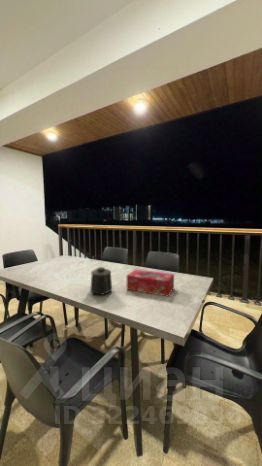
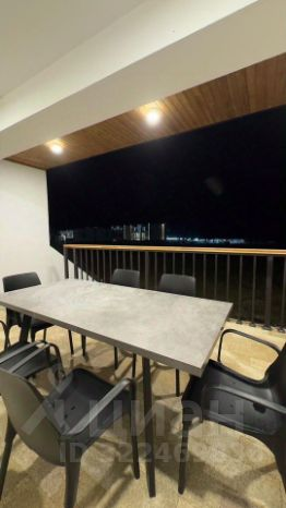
- tissue box [126,268,175,298]
- mug [89,266,113,296]
